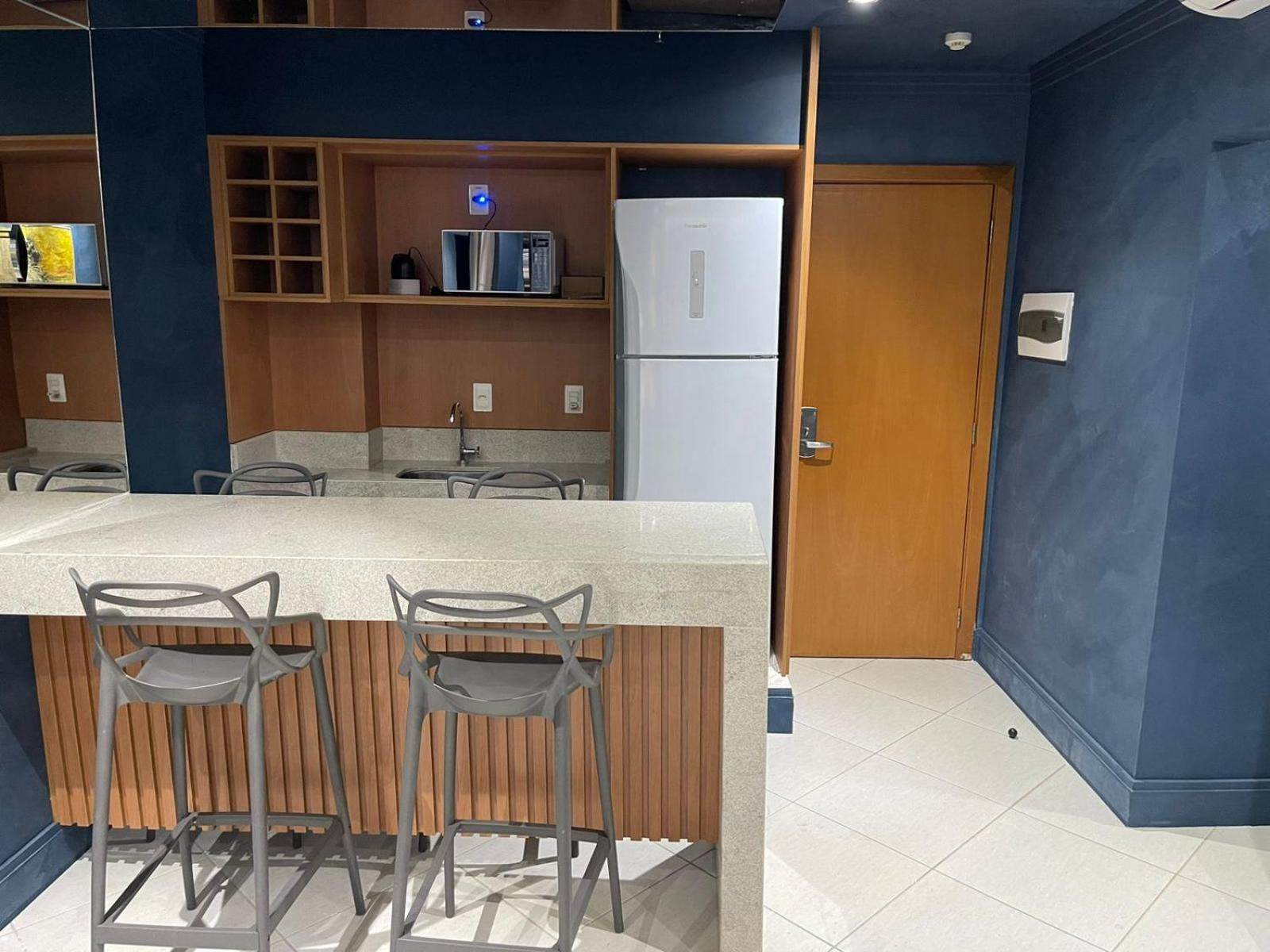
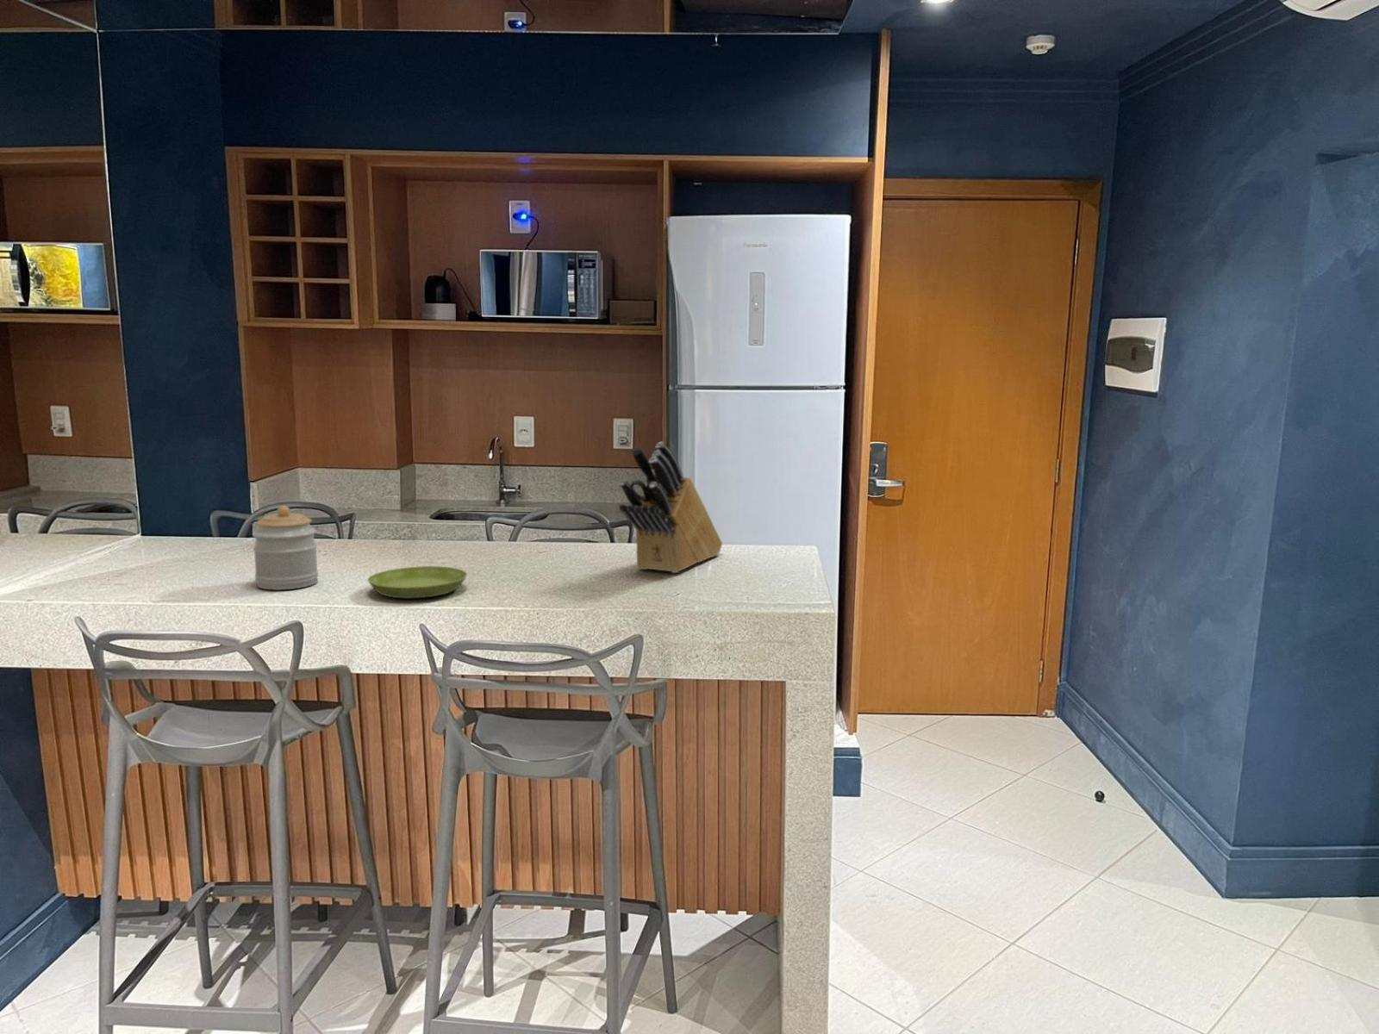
+ jar [252,505,319,591]
+ knife block [618,441,723,573]
+ saucer [367,565,468,598]
